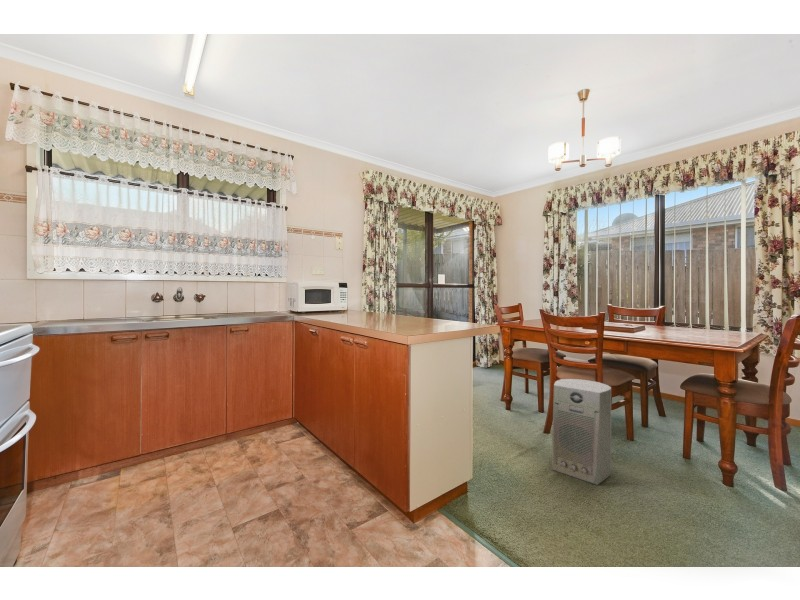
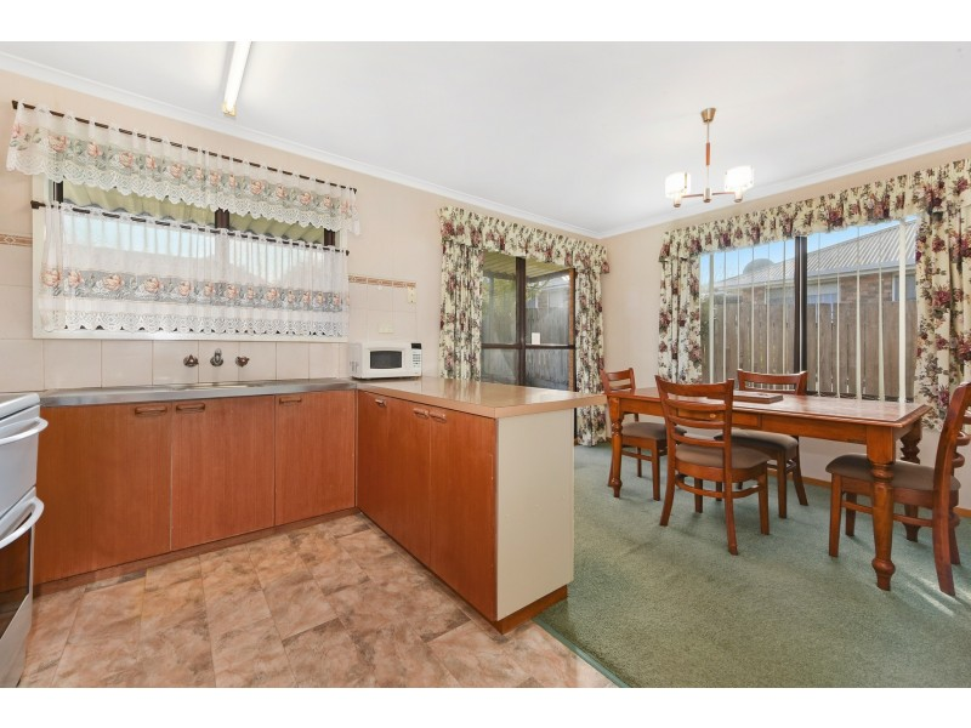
- fan [550,378,612,486]
